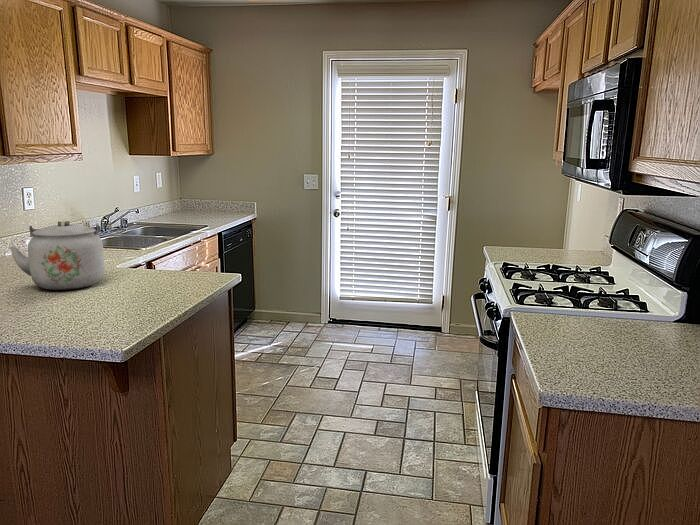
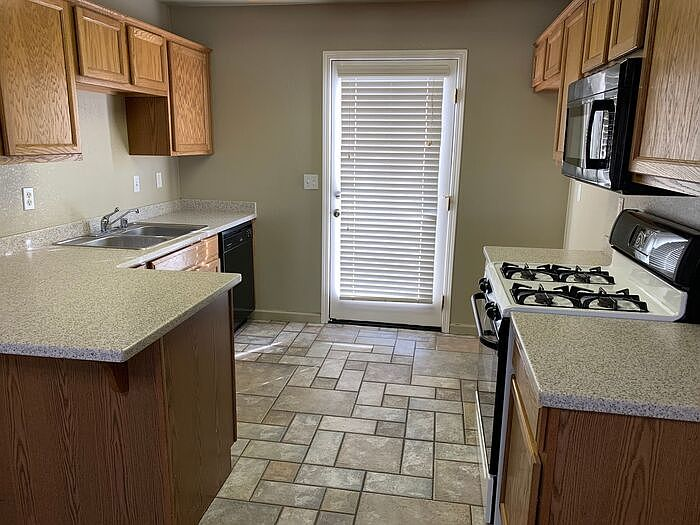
- kettle [8,219,106,291]
